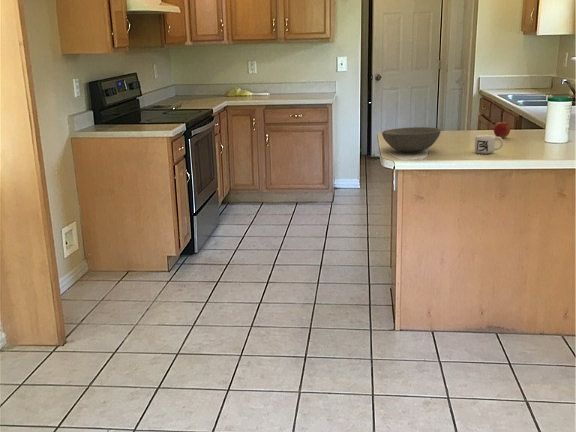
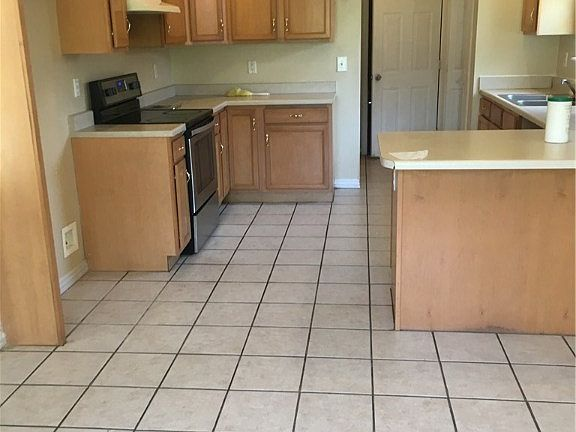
- apple [493,121,511,139]
- bowl [381,126,442,153]
- mug [474,134,504,155]
